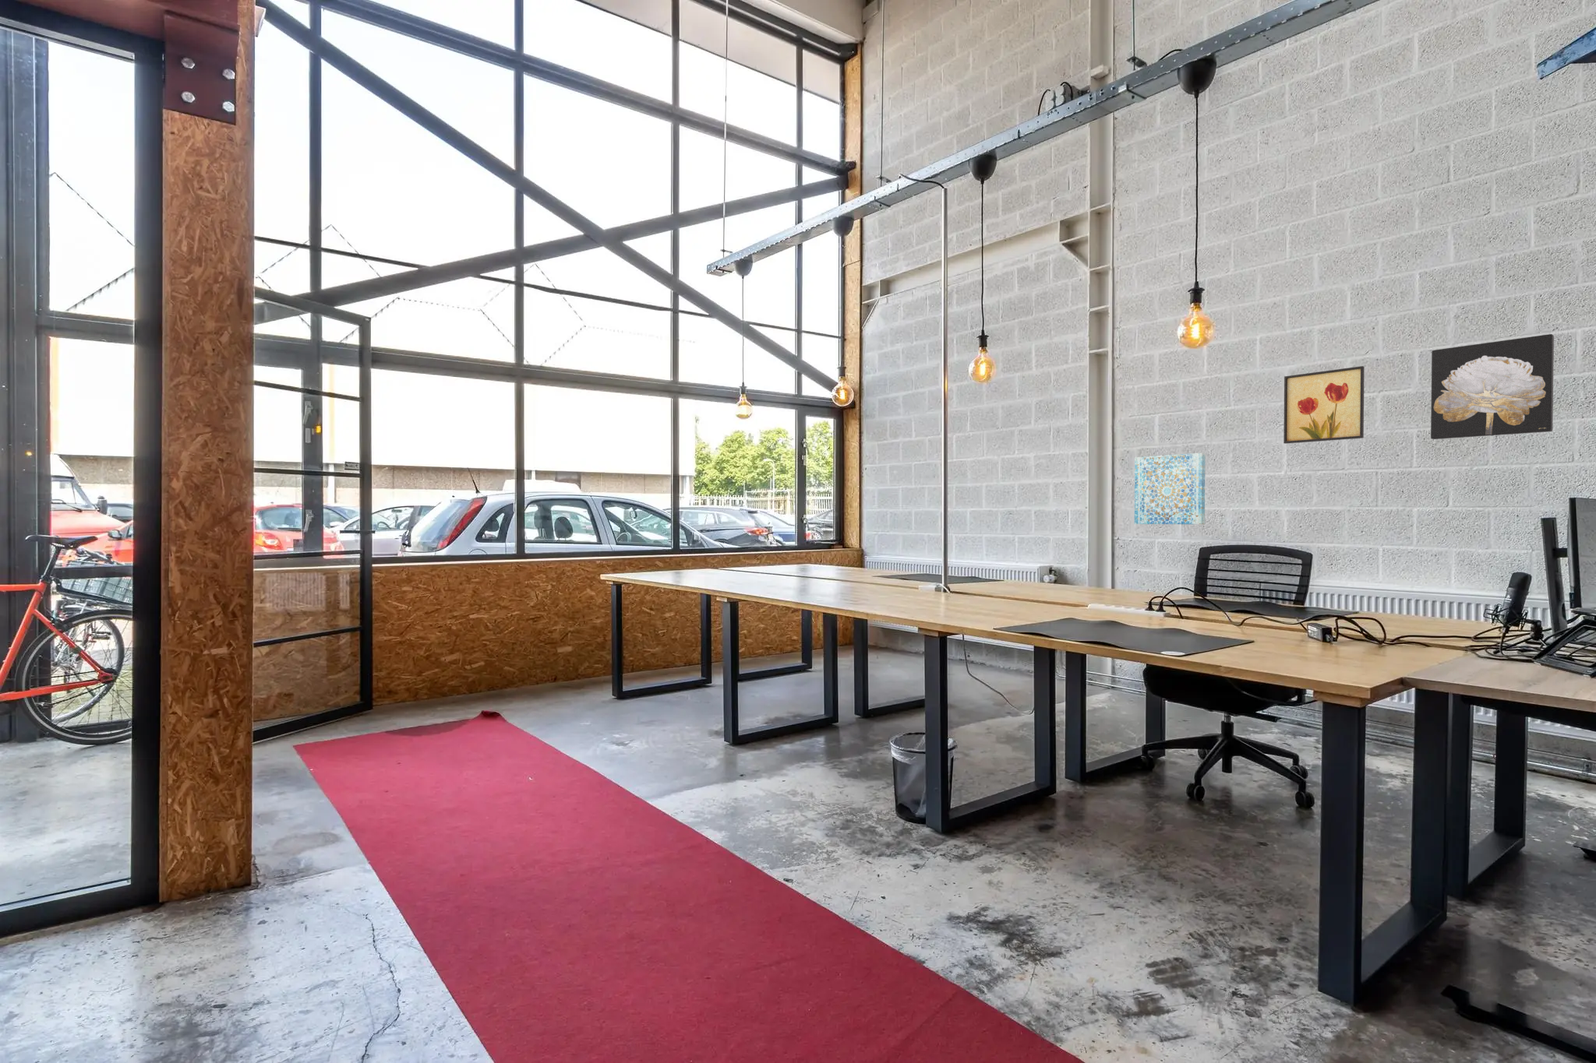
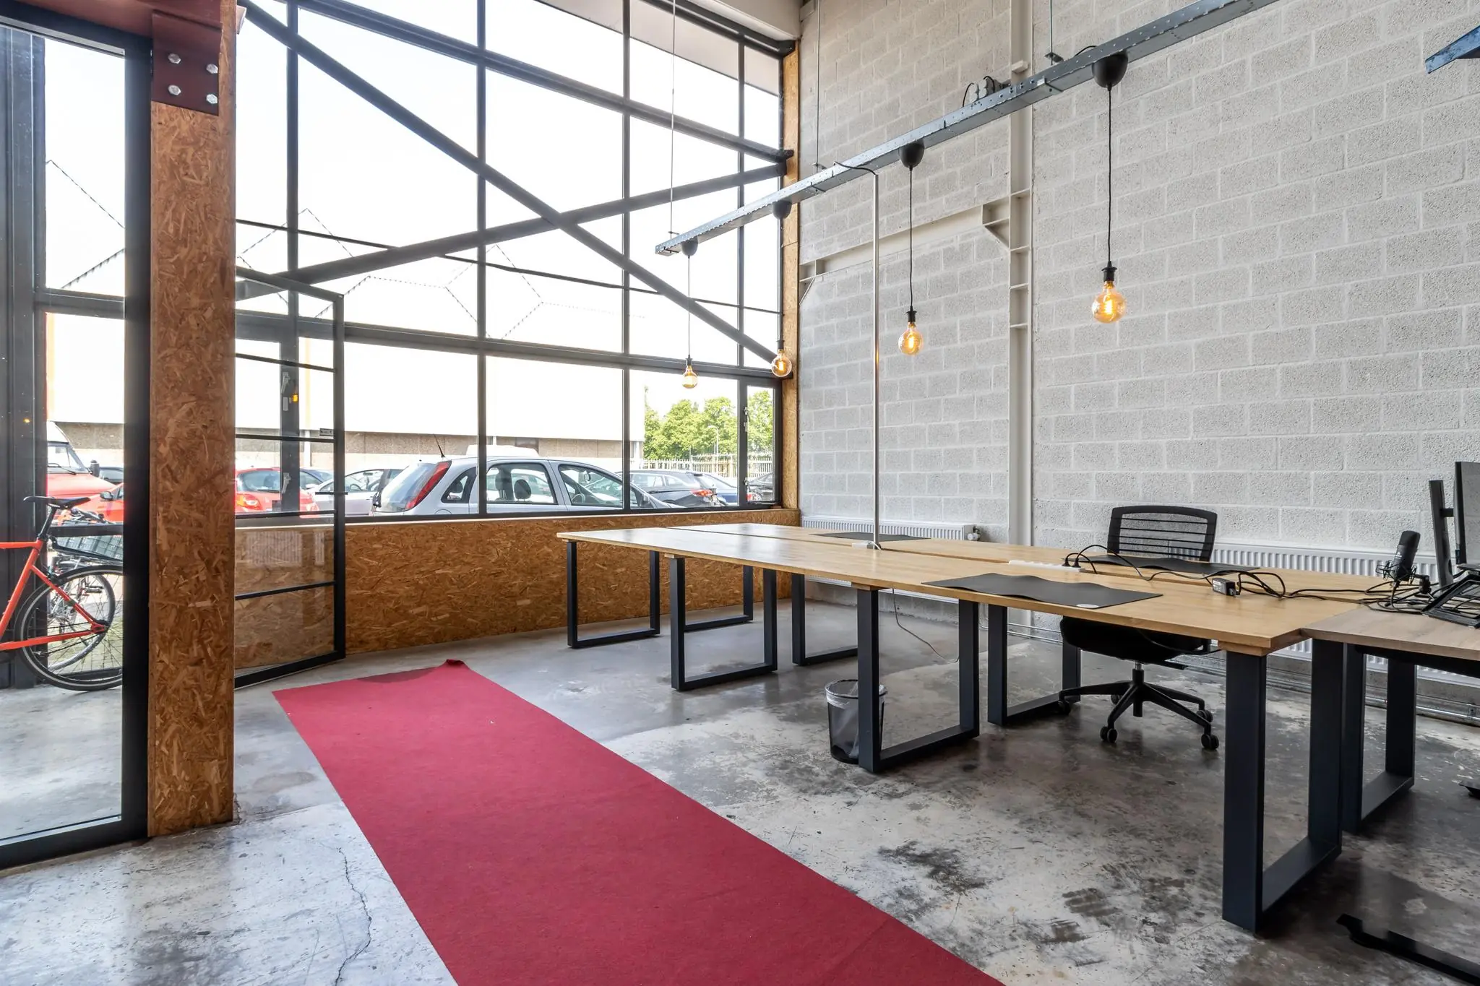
- wall art [1134,452,1207,524]
- wall art [1430,333,1554,440]
- wall art [1283,365,1366,444]
